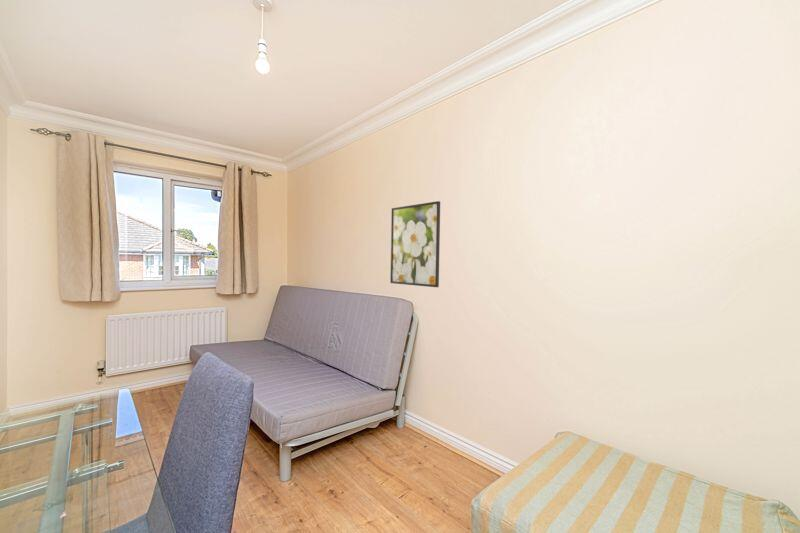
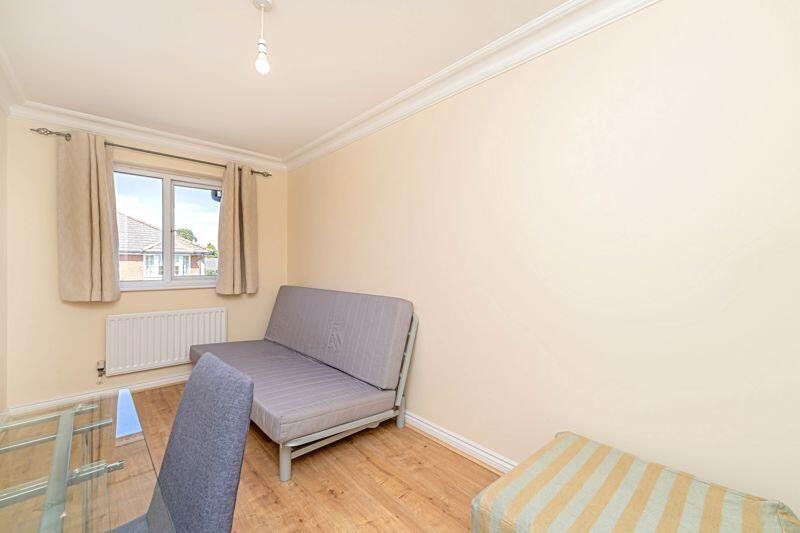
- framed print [389,200,441,288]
